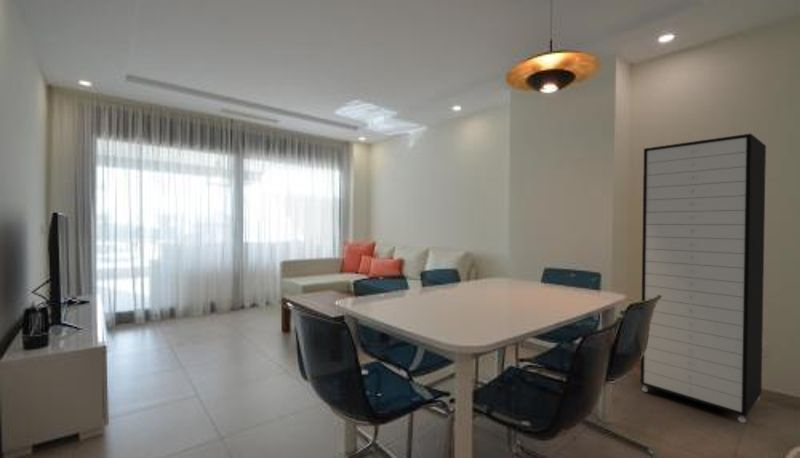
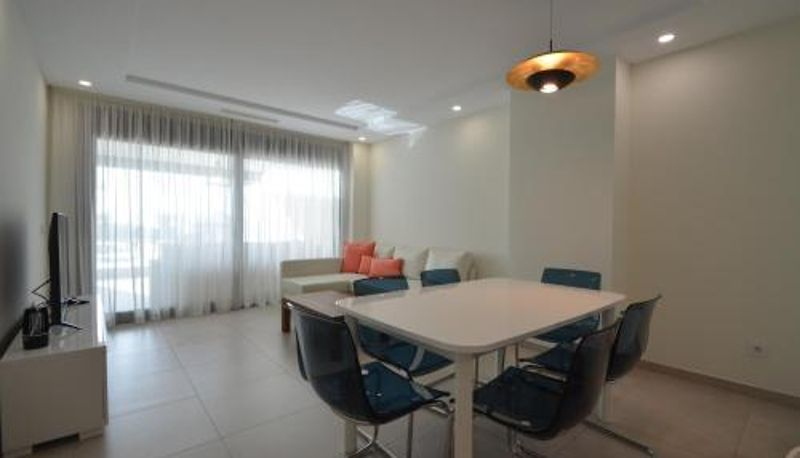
- storage cabinet [640,133,767,424]
